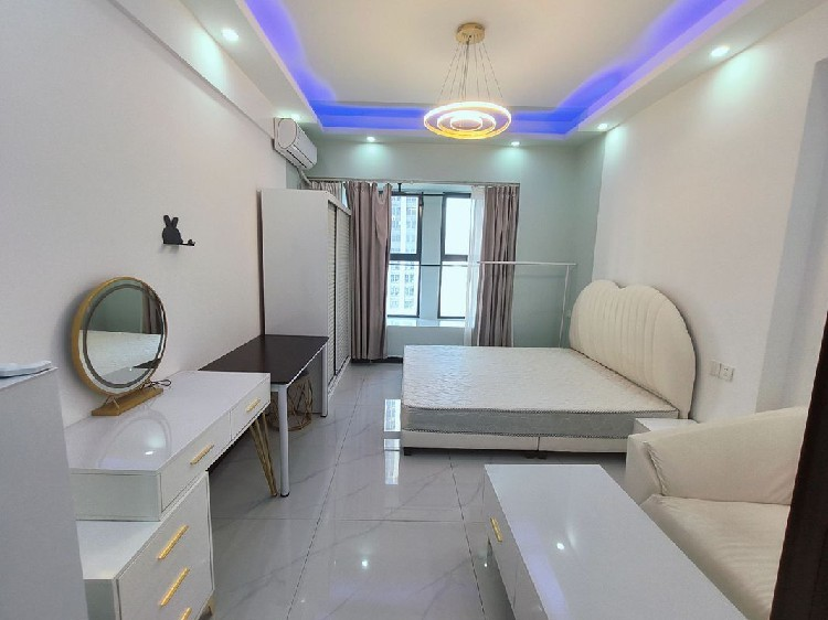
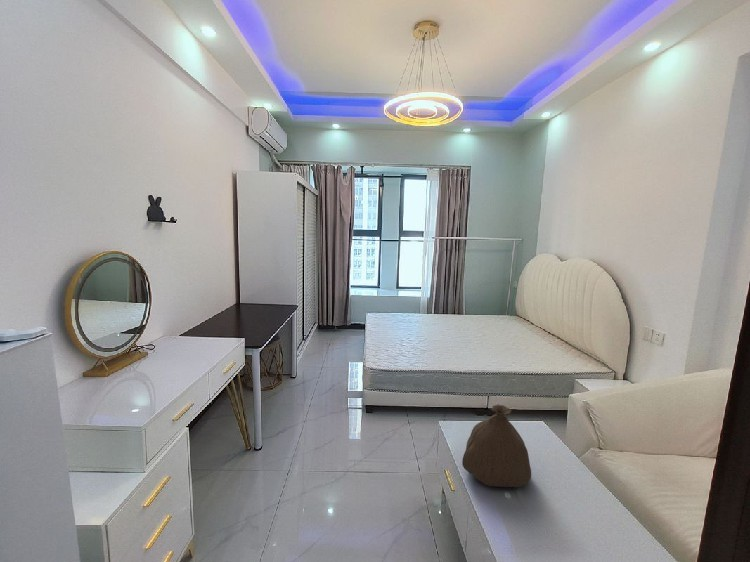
+ bag [461,404,532,488]
